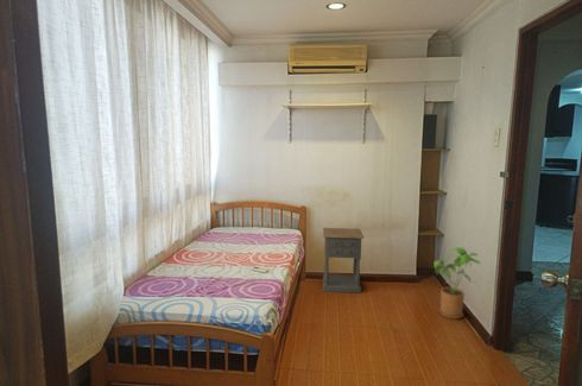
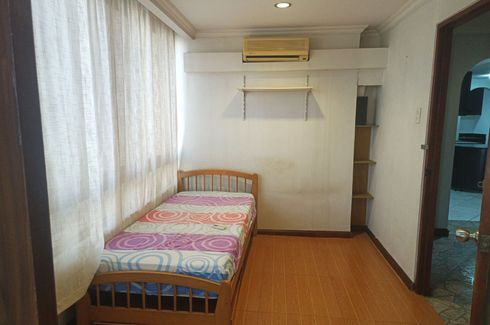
- house plant [434,246,482,321]
- nightstand [322,227,365,295]
